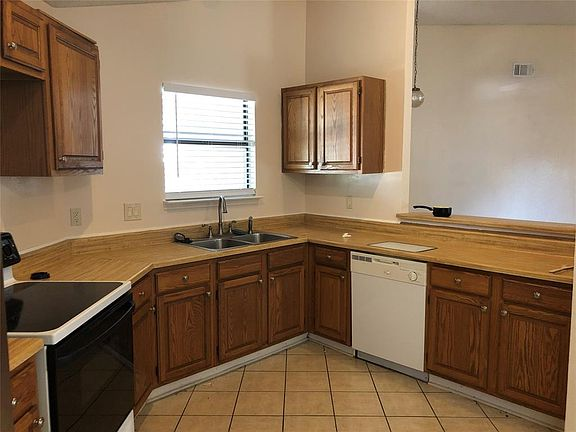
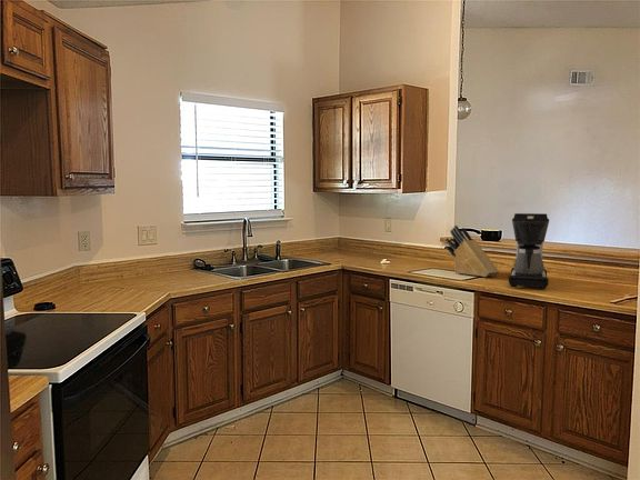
+ coffee maker [508,212,550,290]
+ knife block [444,224,500,278]
